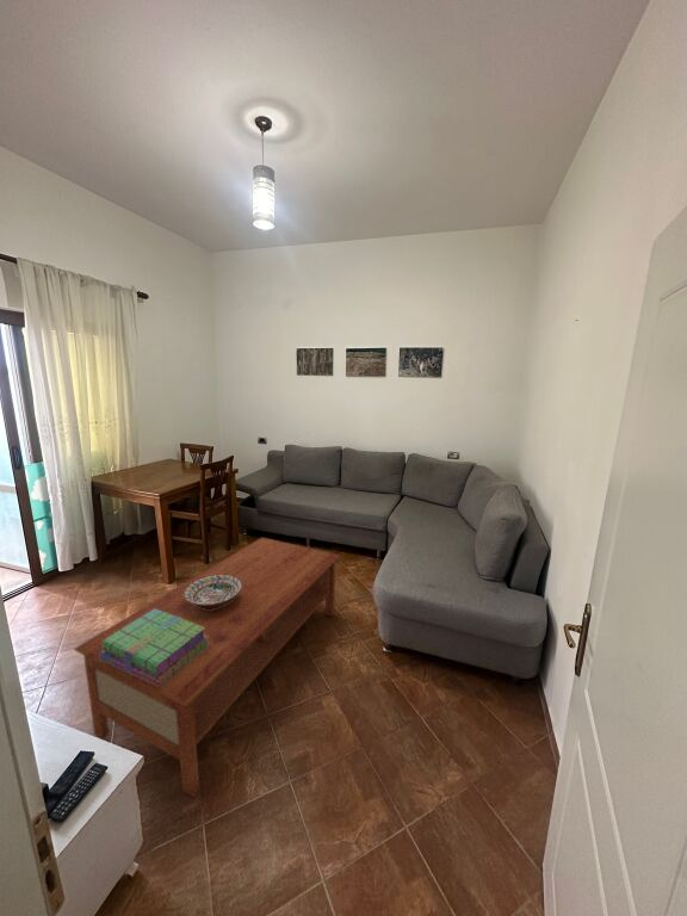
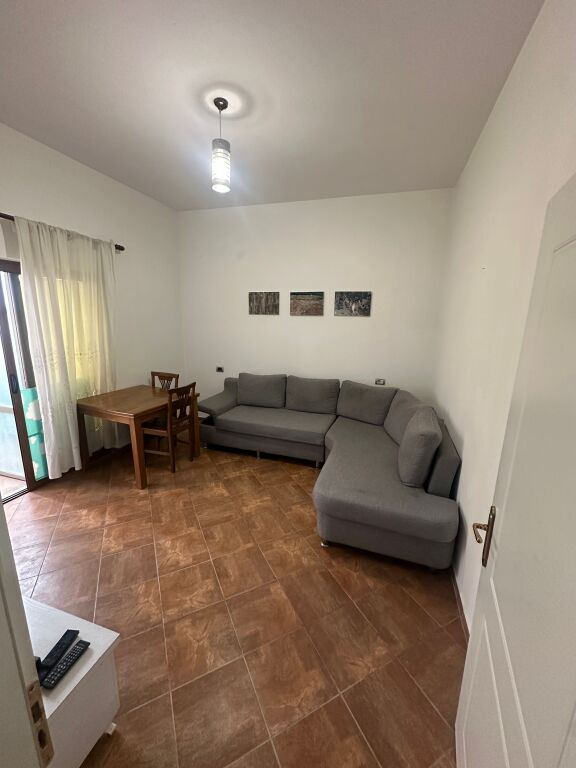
- stack of books [100,608,209,687]
- decorative bowl [184,575,242,609]
- coffee table [73,537,341,799]
